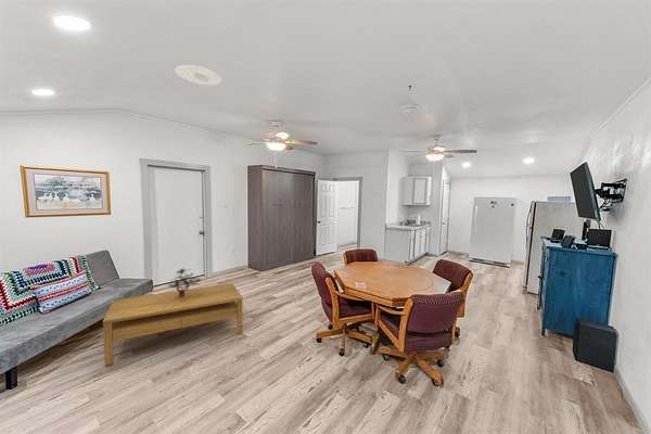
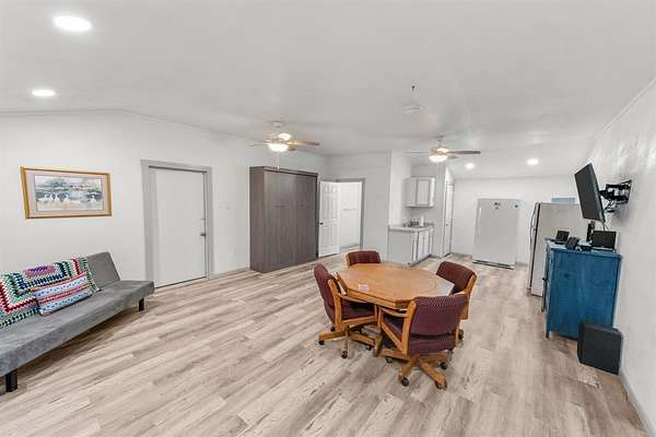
- coffee table [102,282,244,367]
- recessed light [175,64,222,86]
- potted plant [167,267,202,297]
